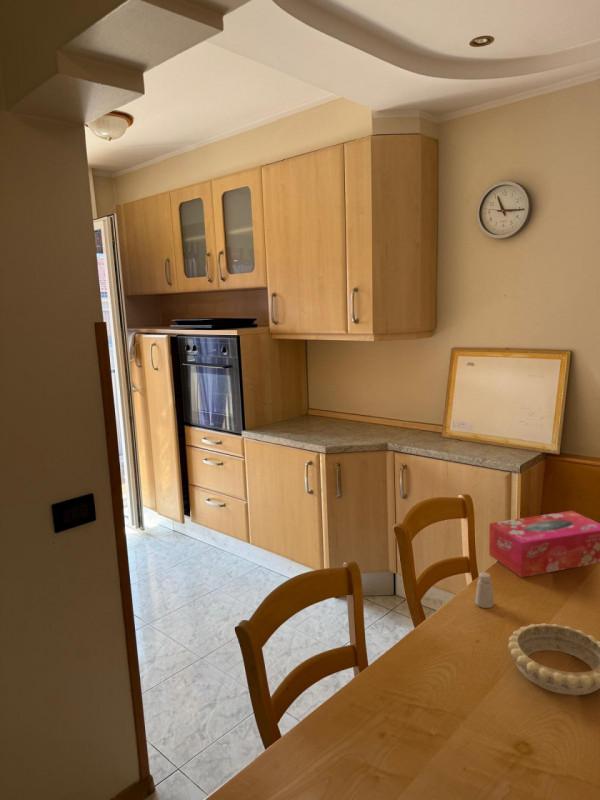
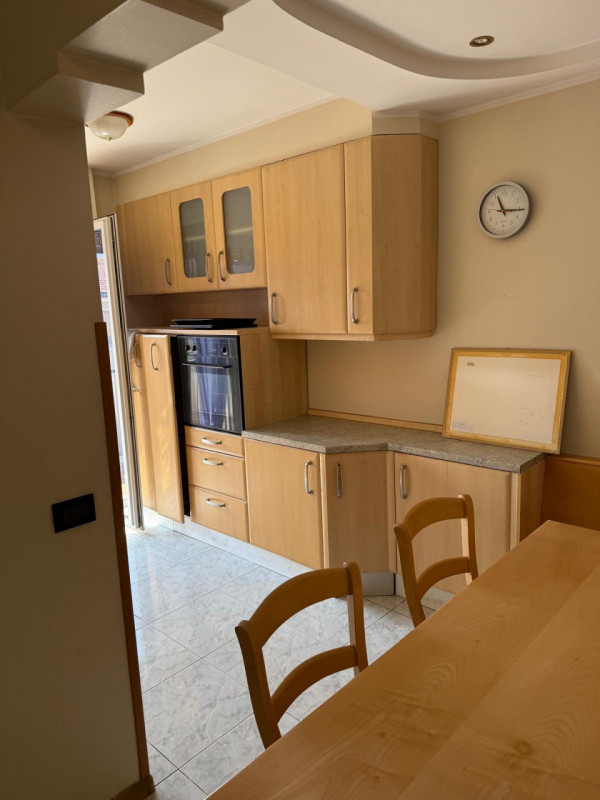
- tissue box [488,510,600,578]
- decorative bowl [507,622,600,696]
- saltshaker [474,571,495,609]
